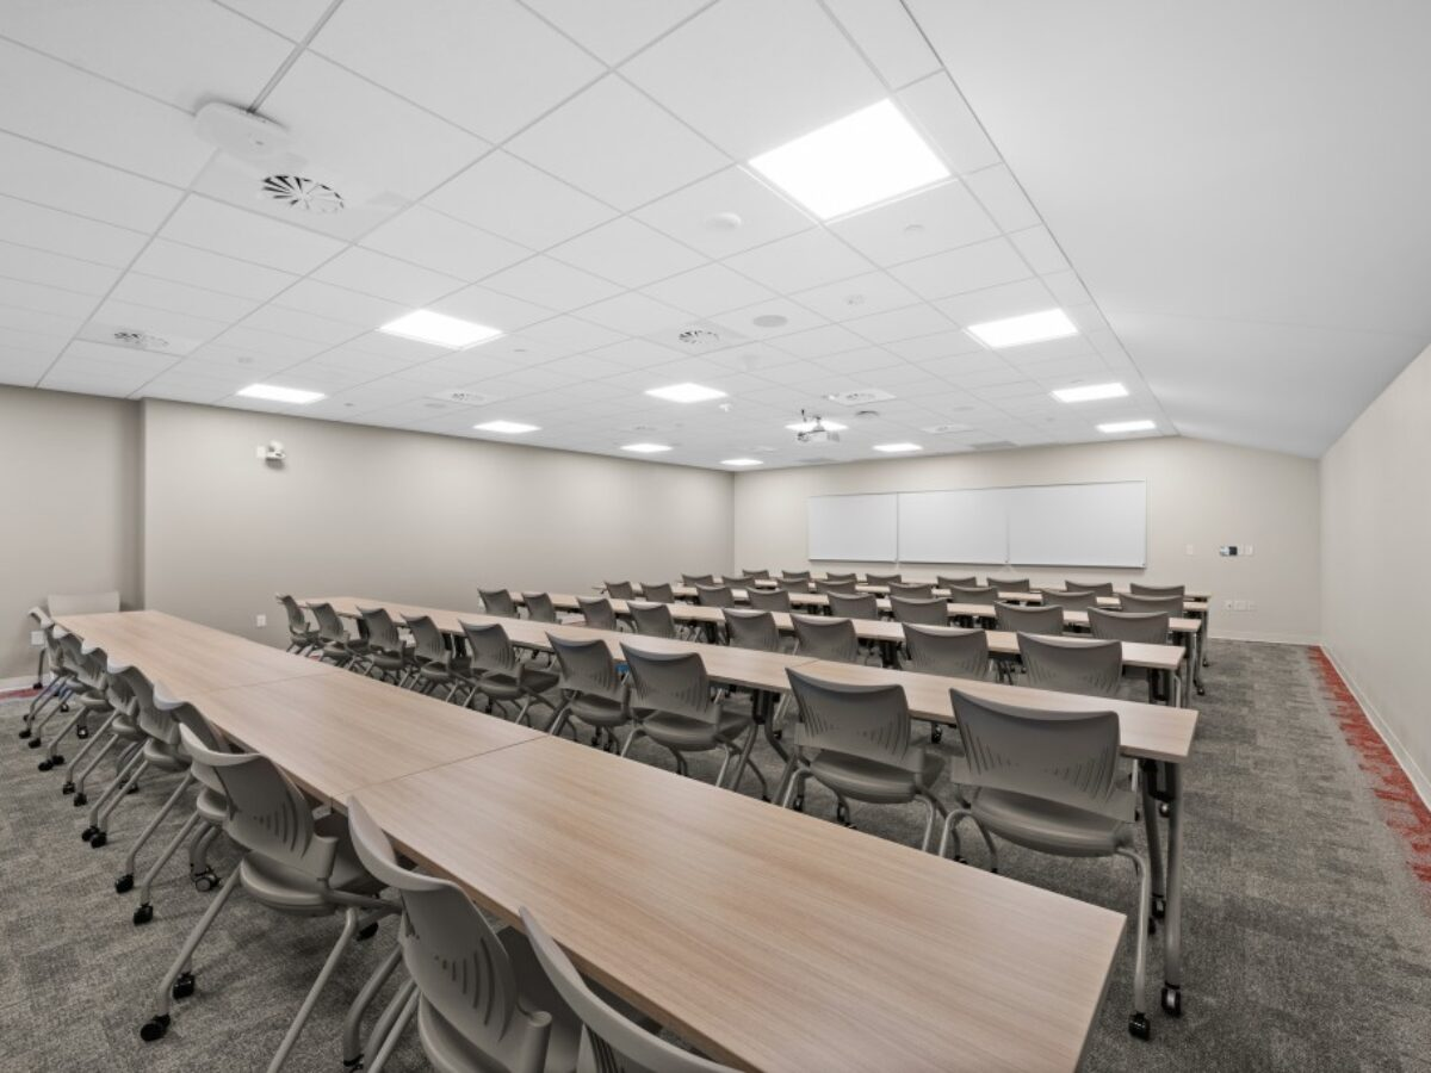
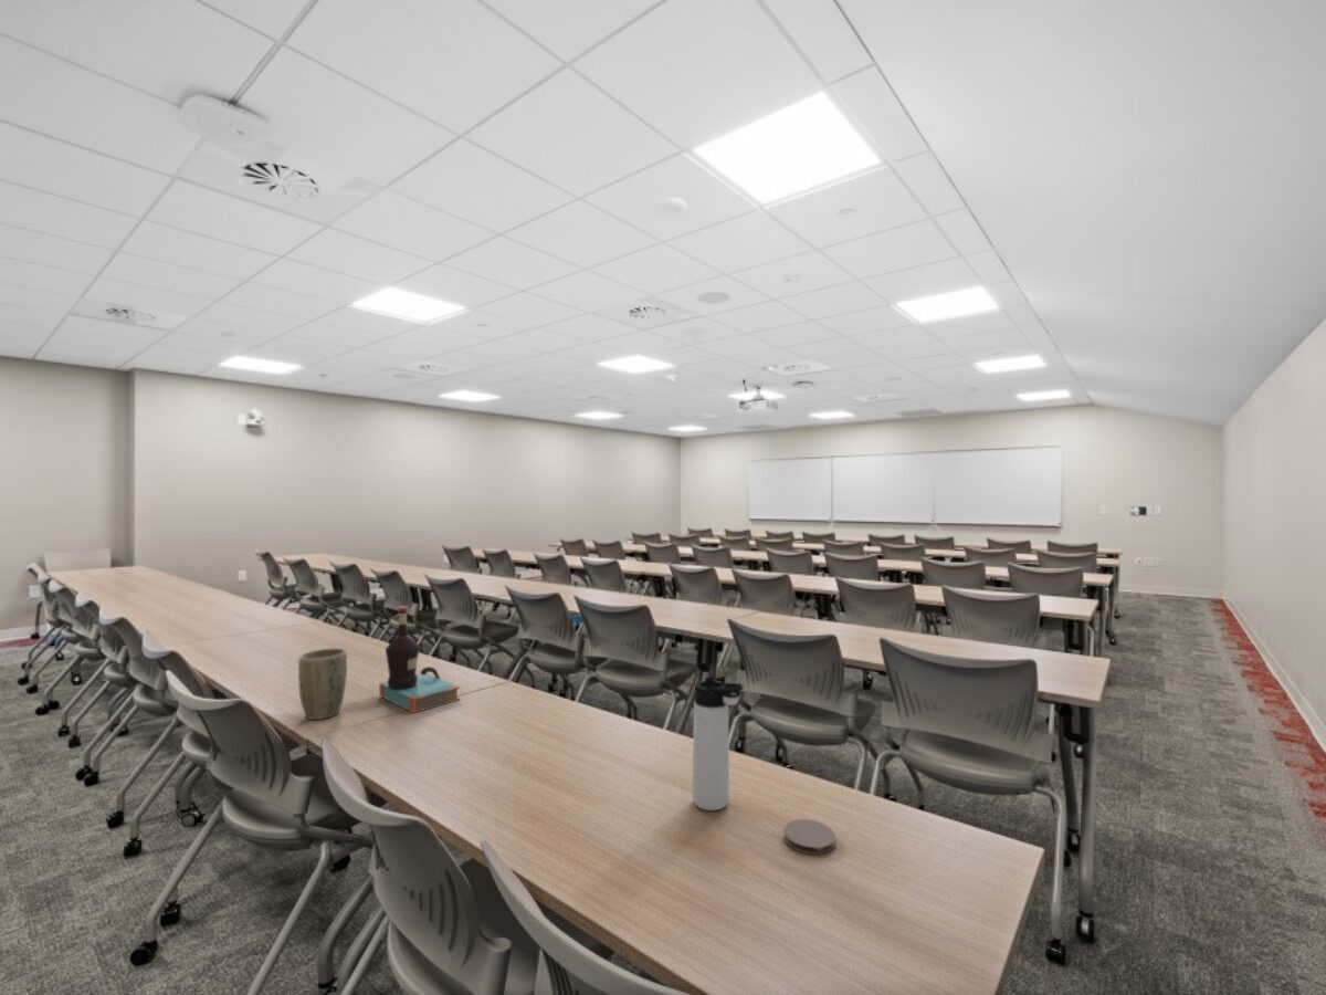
+ thermos bottle [691,675,745,811]
+ bottle [378,606,461,714]
+ plant pot [297,647,348,721]
+ coaster [783,818,836,856]
